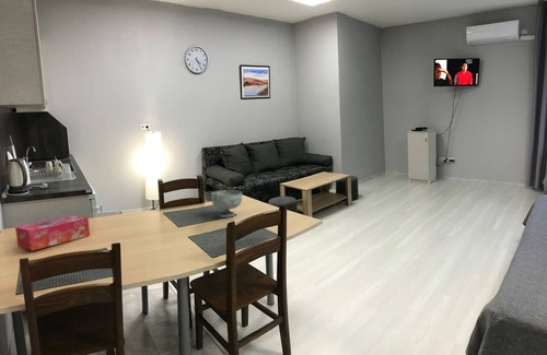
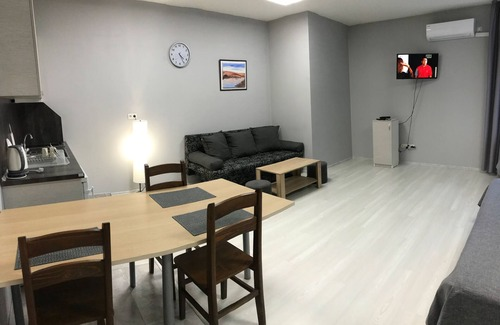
- bowl [210,189,243,218]
- tissue box [14,214,91,252]
